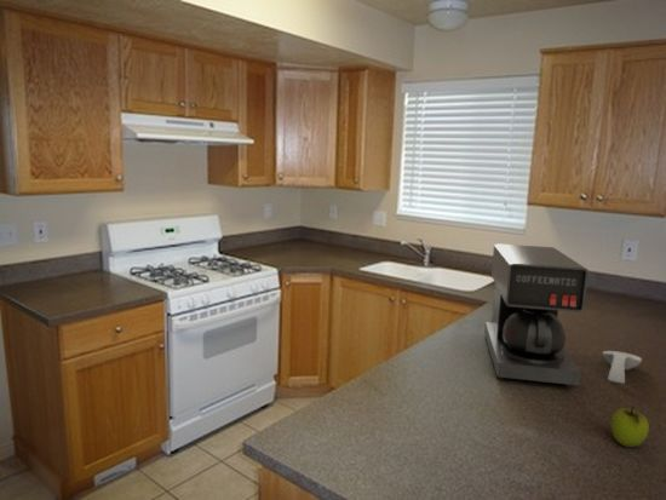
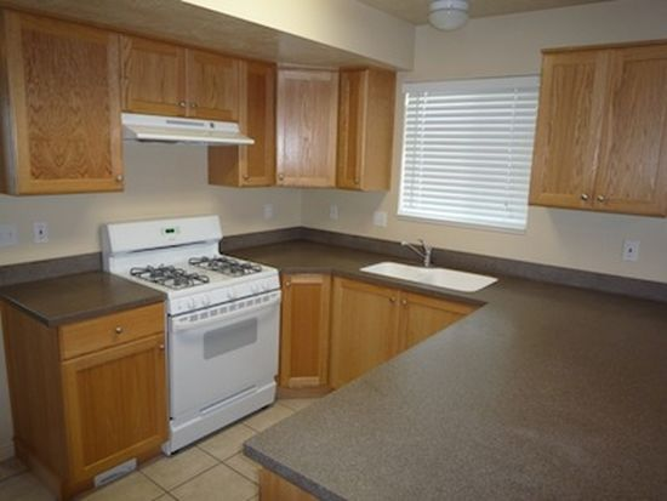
- spoon rest [602,350,643,385]
- fruit [610,404,650,448]
- coffee maker [483,242,590,387]
